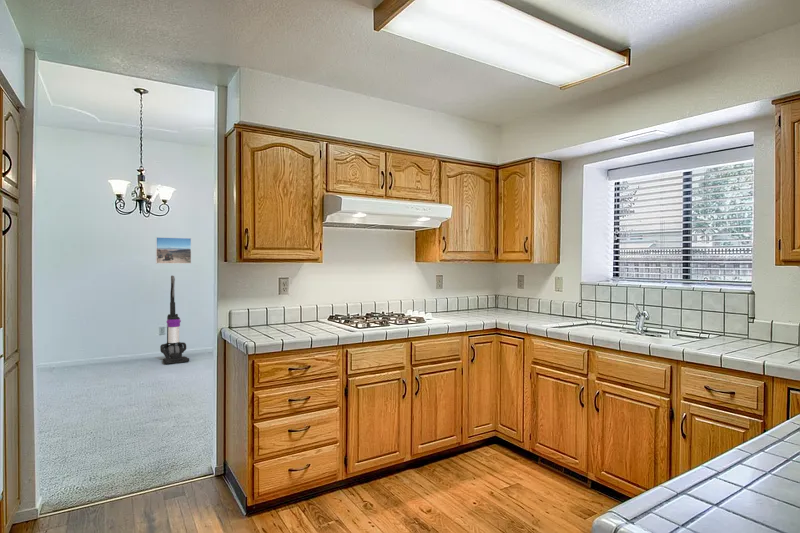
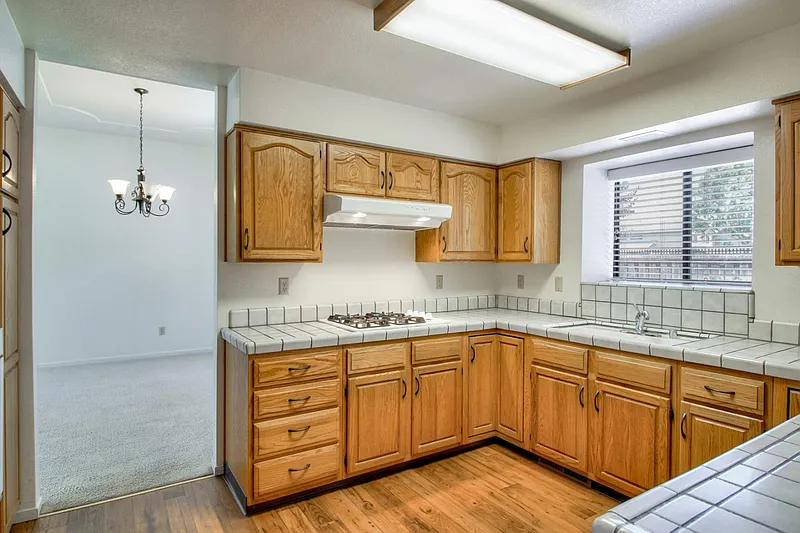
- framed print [155,236,192,265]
- vacuum cleaner [159,275,190,365]
